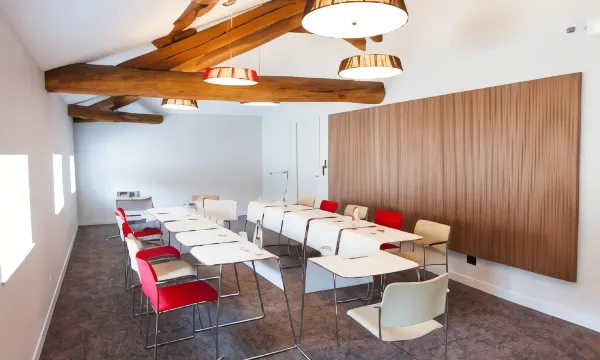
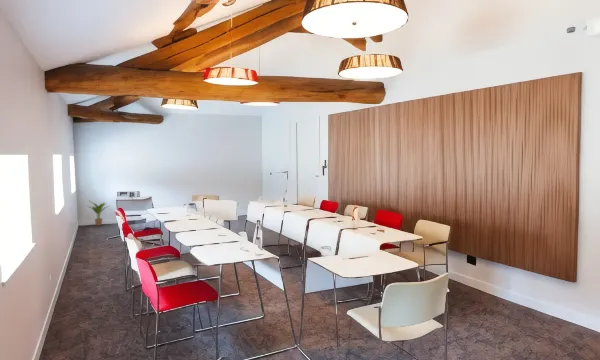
+ potted plant [87,200,110,227]
